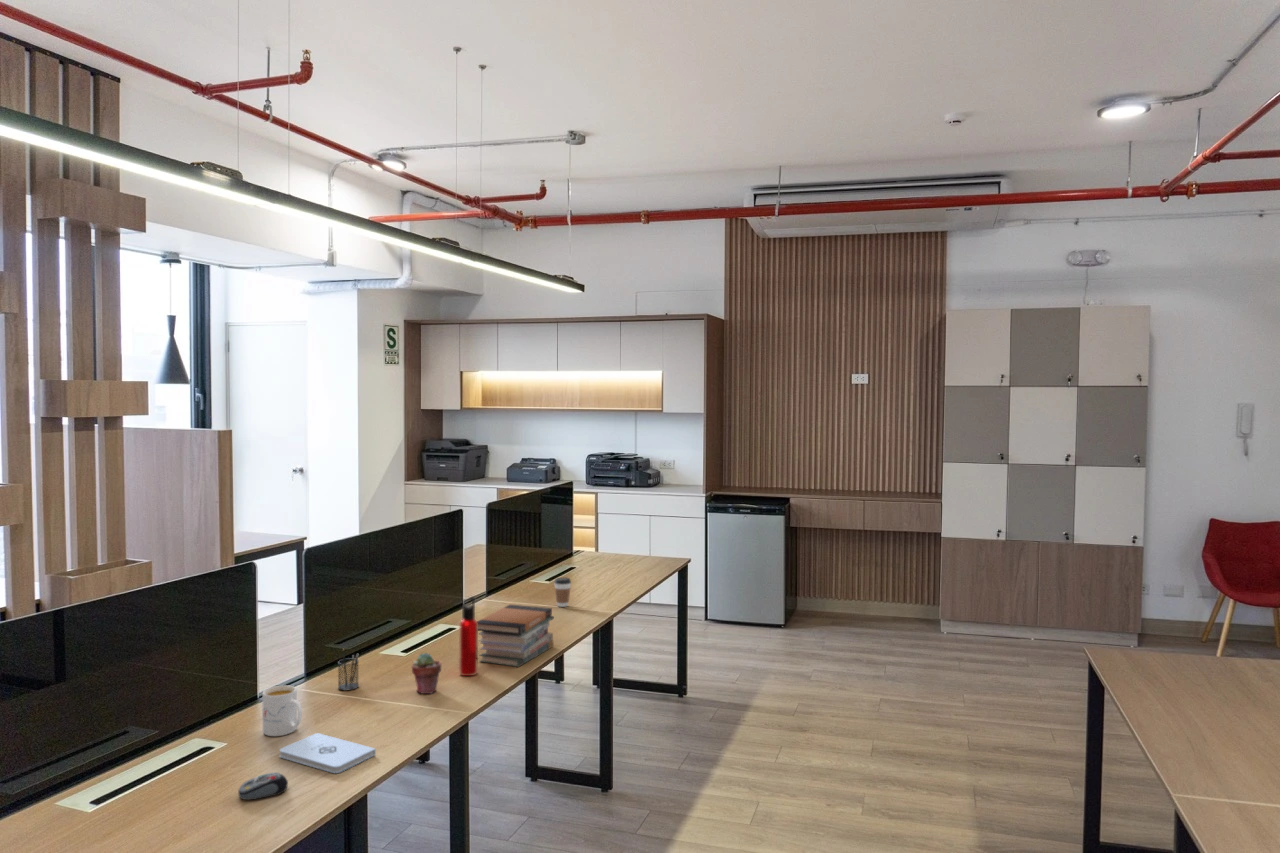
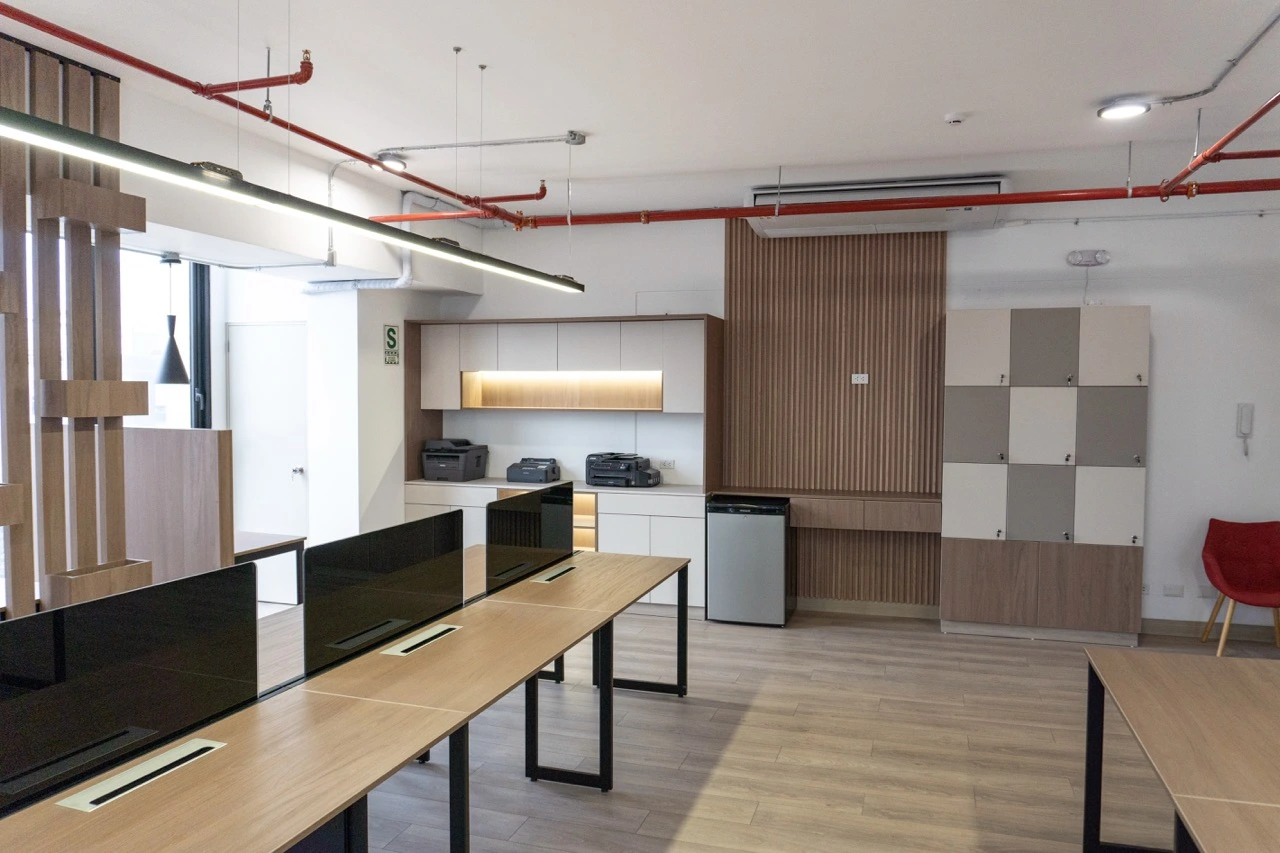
- coffee cup [553,577,572,608]
- potted succulent [411,652,442,695]
- computer mouse [237,771,289,801]
- mug [261,684,303,737]
- notepad [279,732,377,774]
- water bottle [458,595,479,677]
- book stack [477,604,555,668]
- pencil holder [337,647,360,692]
